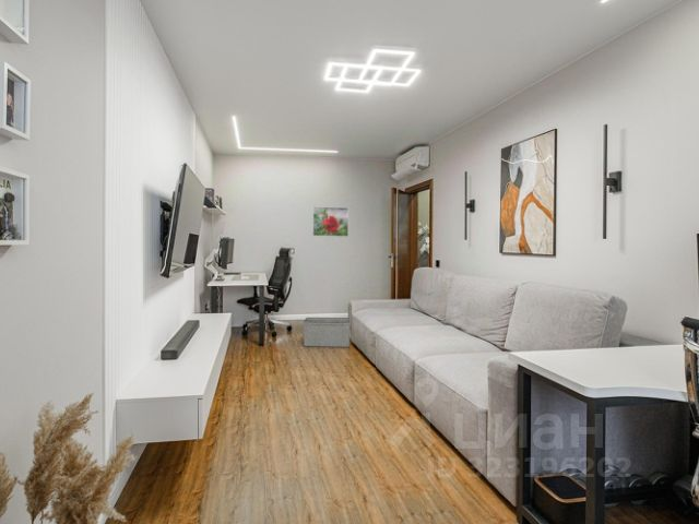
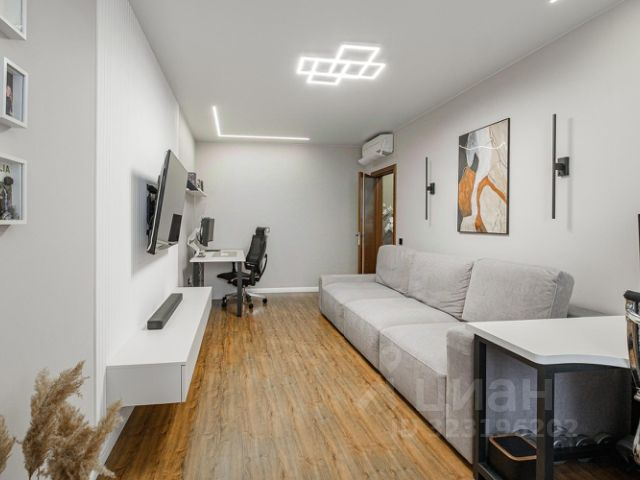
- storage bin [303,317,352,348]
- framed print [311,206,350,238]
